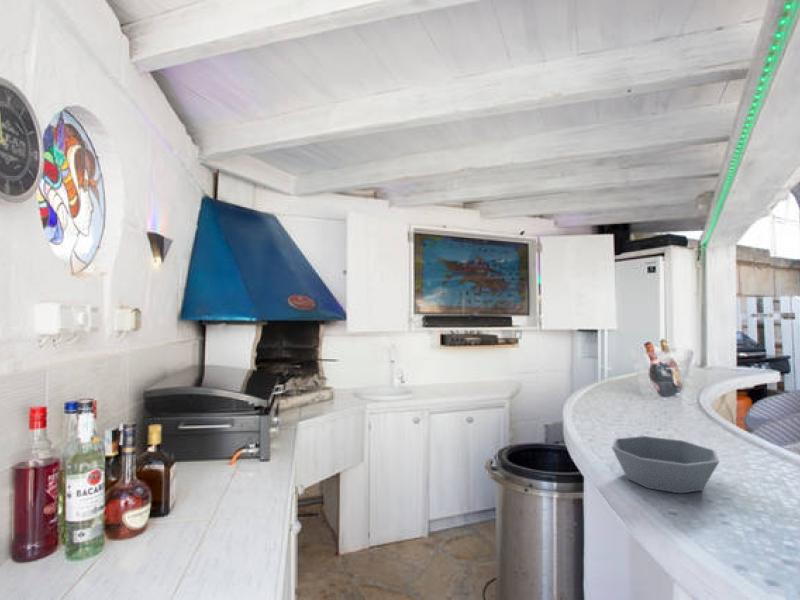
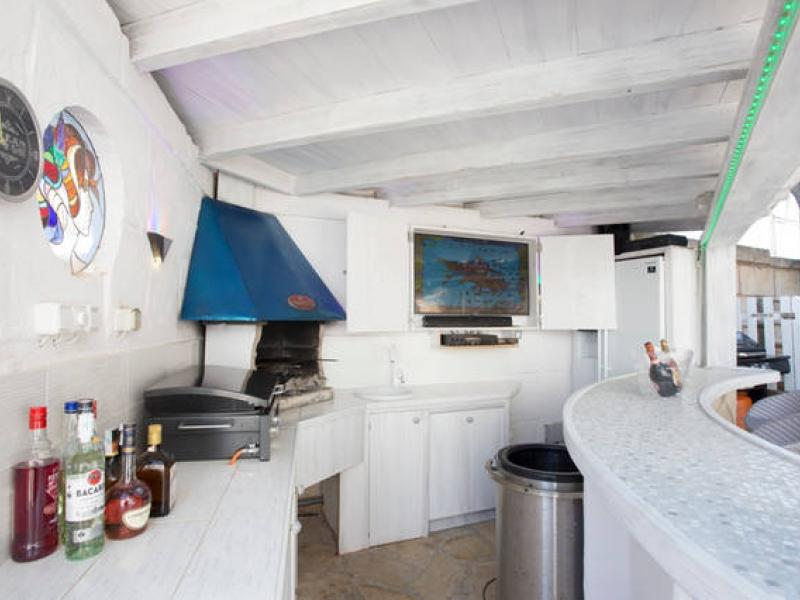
- bowl [611,435,721,494]
